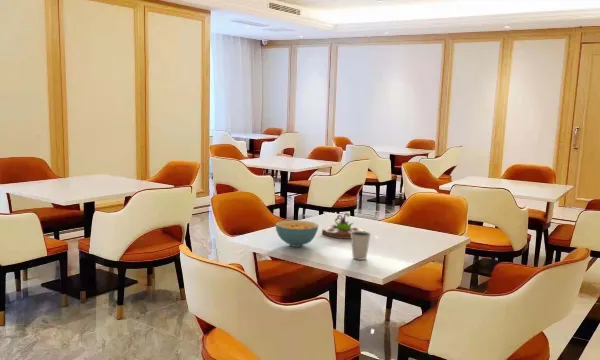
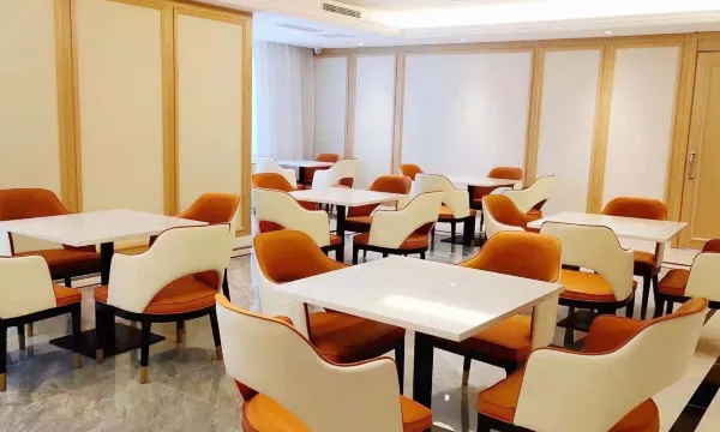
- cereal bowl [275,219,319,248]
- succulent planter [321,212,366,240]
- dixie cup [350,231,372,261]
